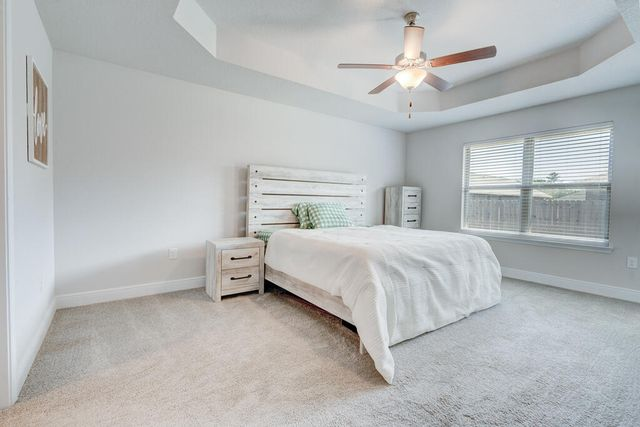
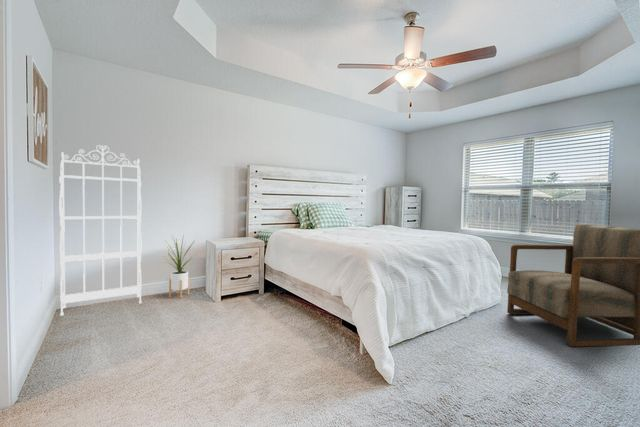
+ house plant [164,235,199,299]
+ armchair [506,223,640,348]
+ bookshelf [59,144,143,317]
